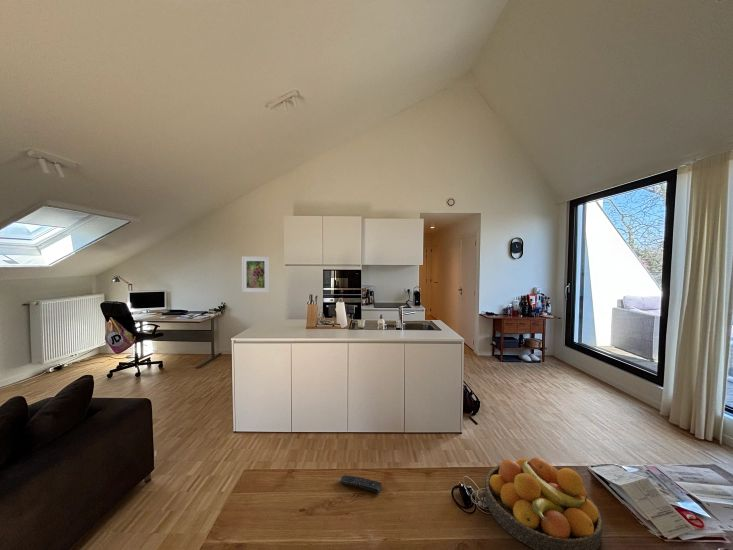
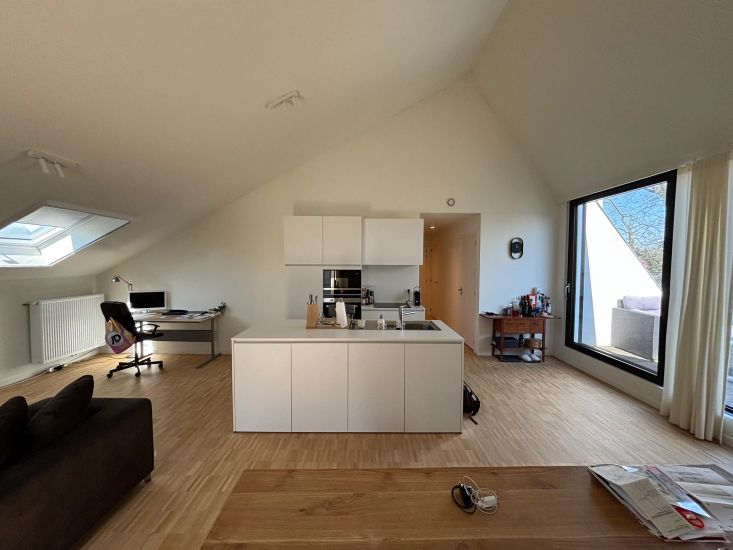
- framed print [241,255,270,293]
- remote control [338,474,383,495]
- fruit bowl [484,456,603,550]
